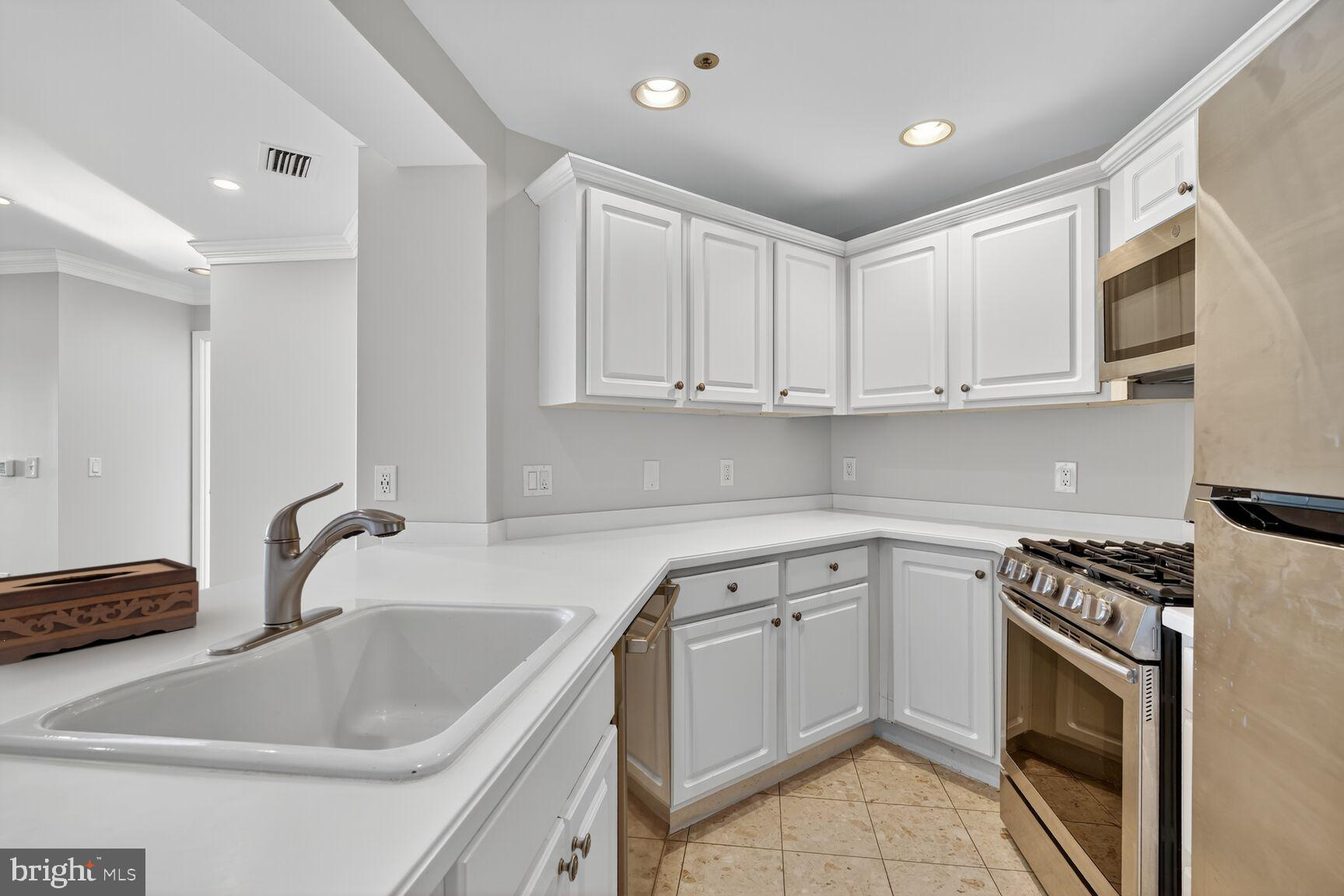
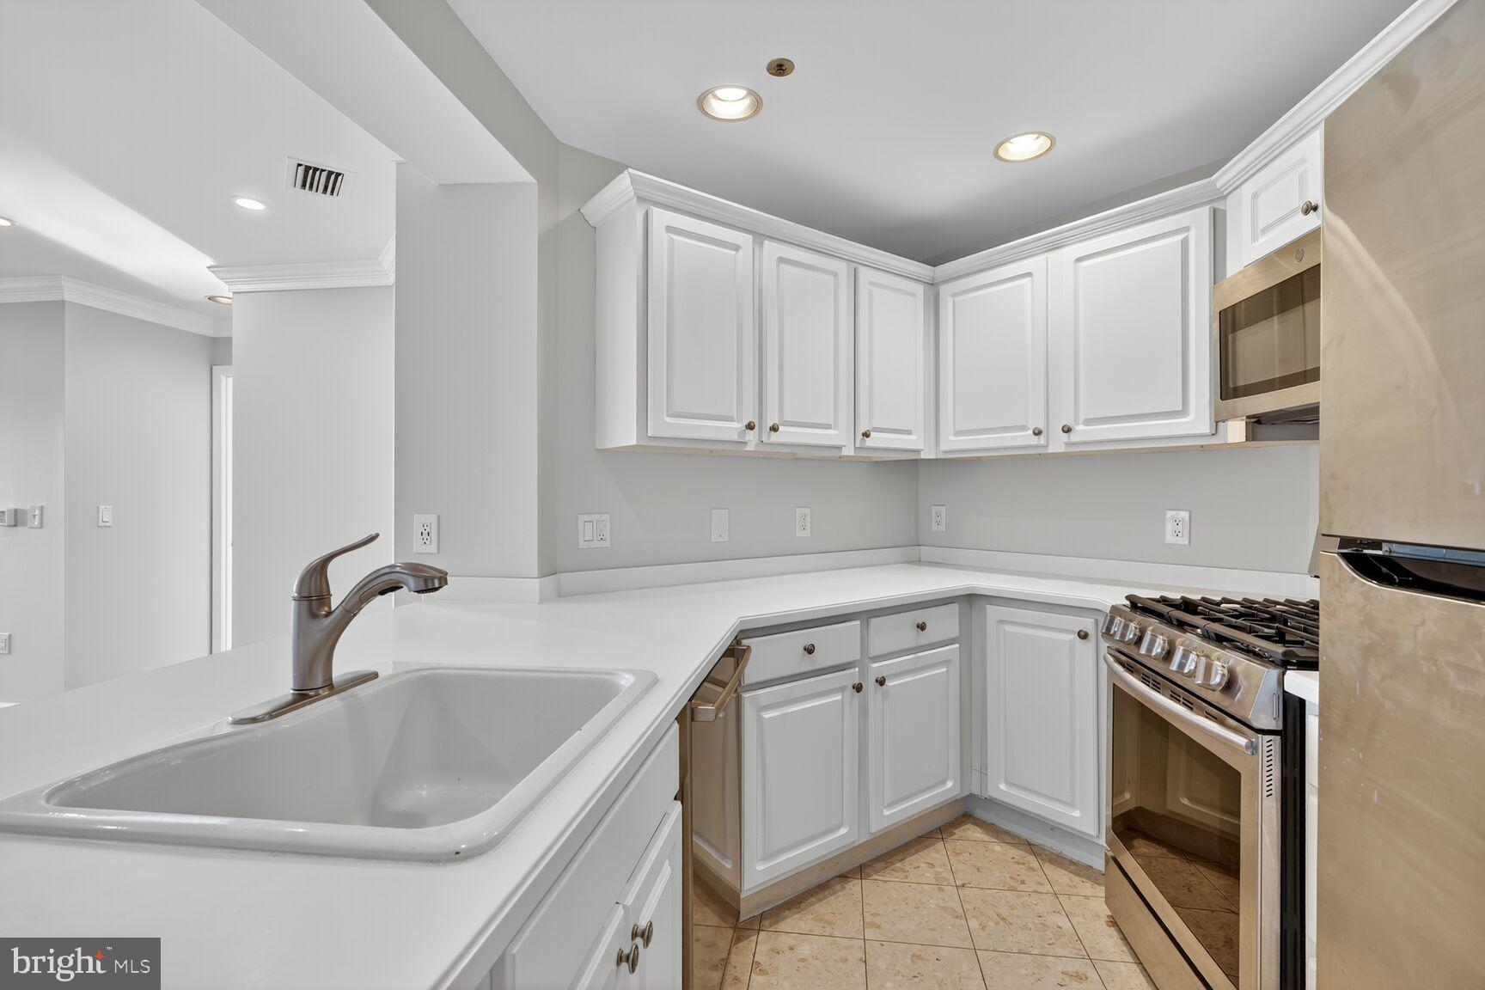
- tissue box [0,558,199,666]
